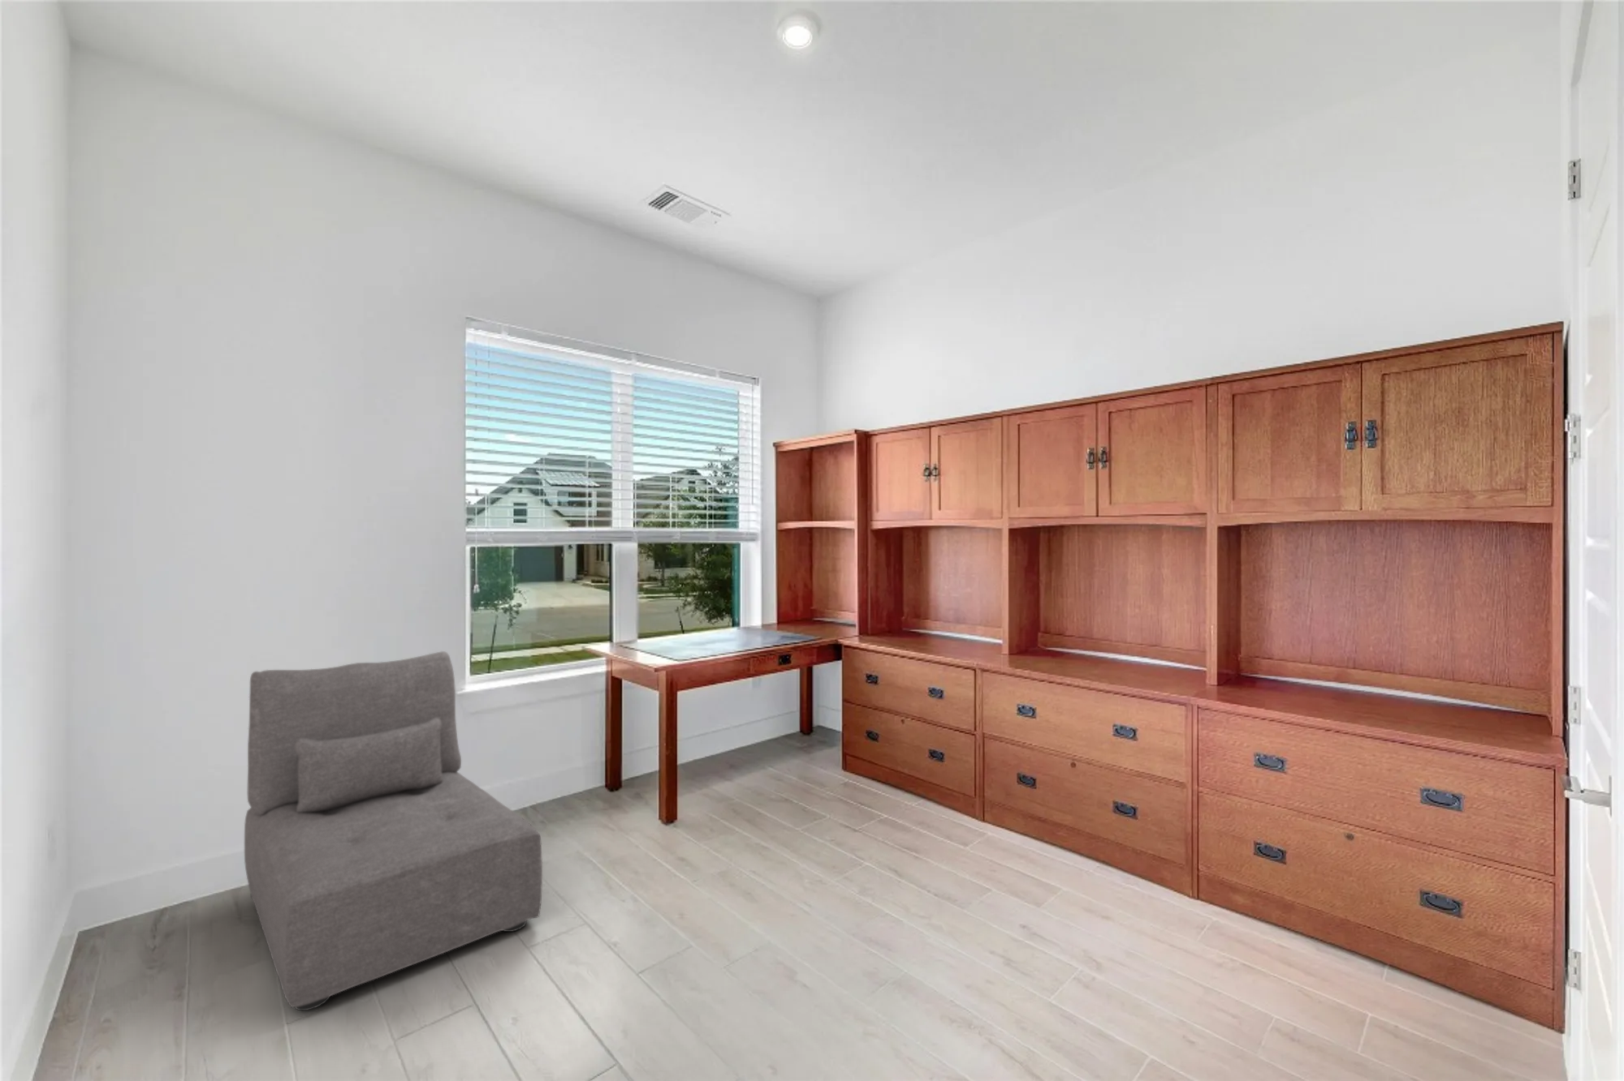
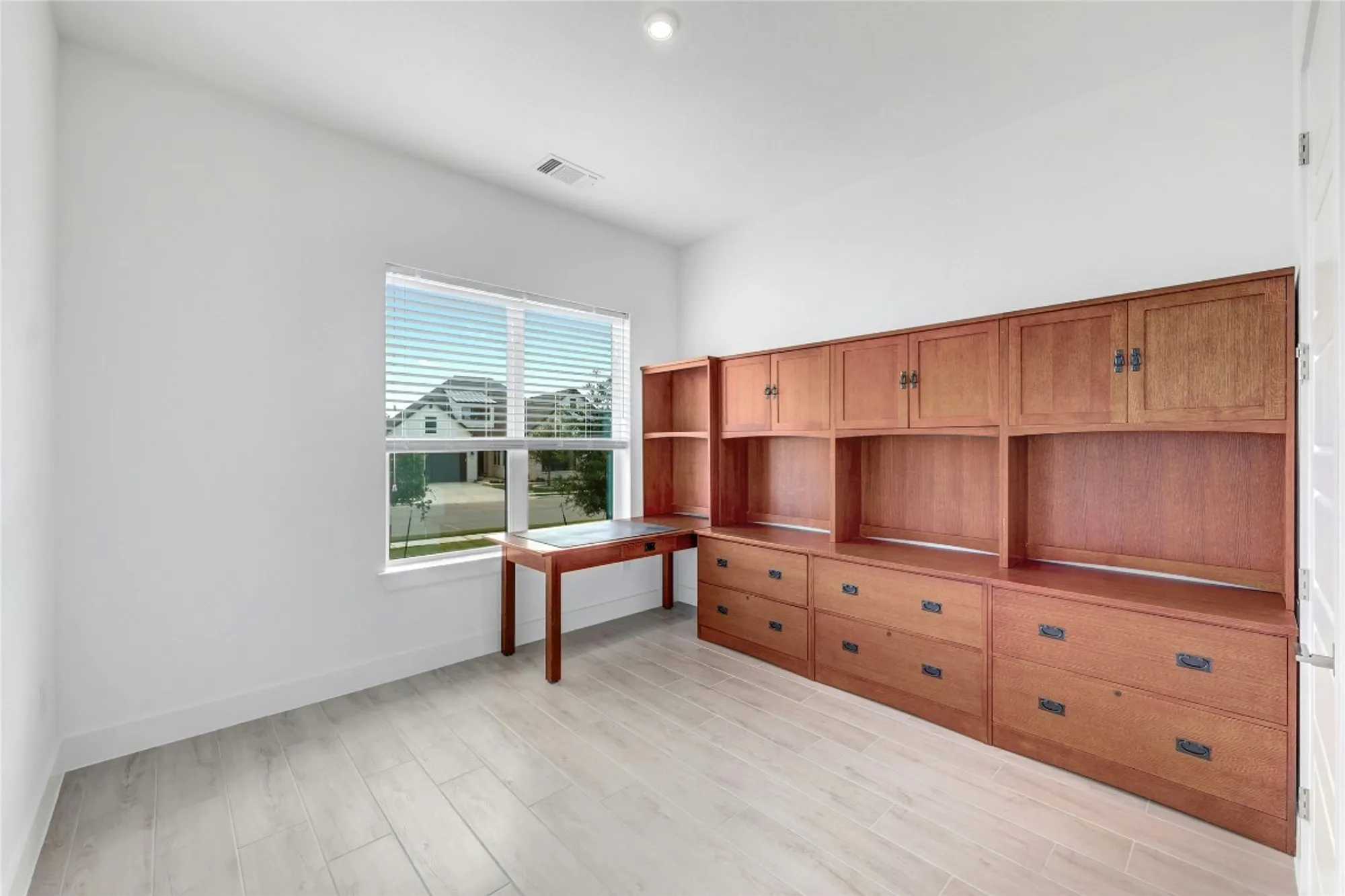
- sofa [244,650,543,1011]
